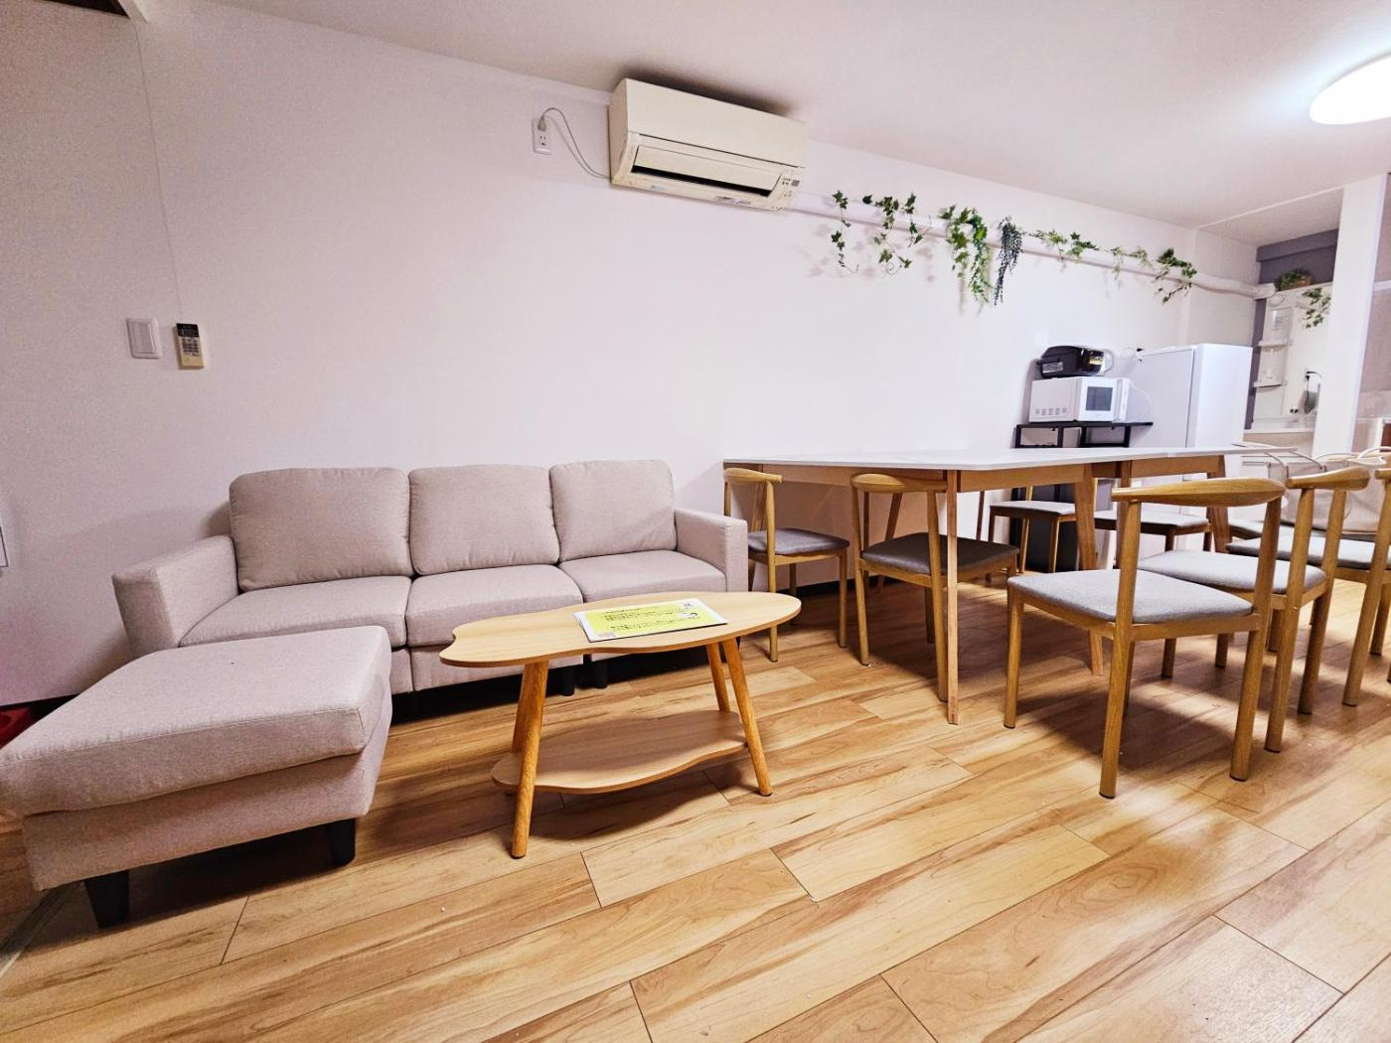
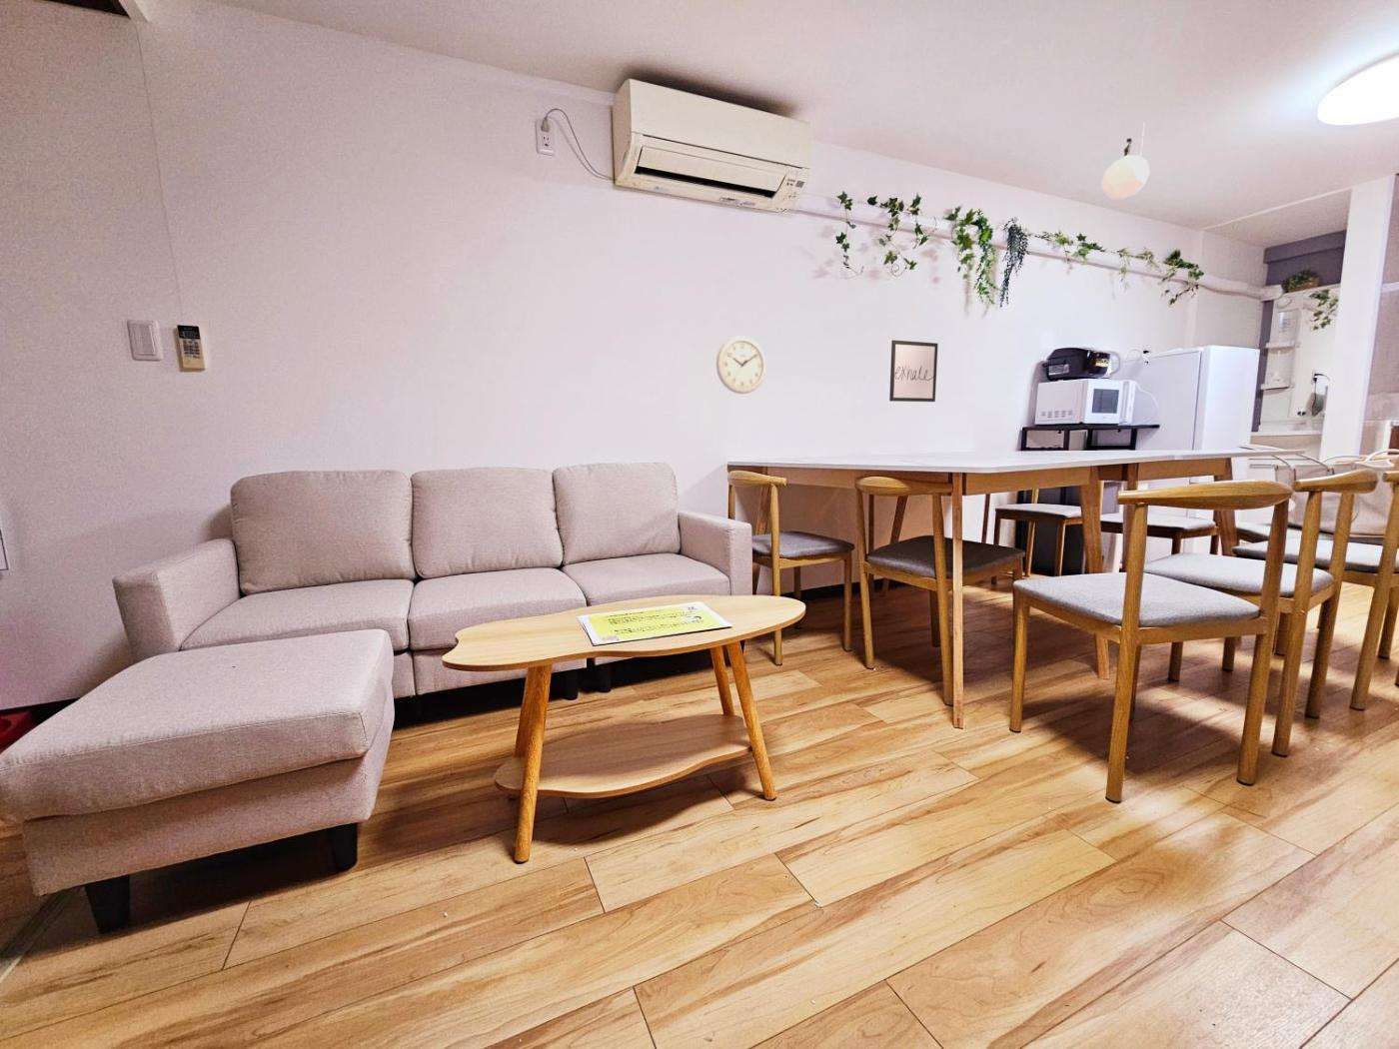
+ wall clock [716,335,768,394]
+ wall art [888,338,940,402]
+ pendant lamp [1100,123,1151,199]
